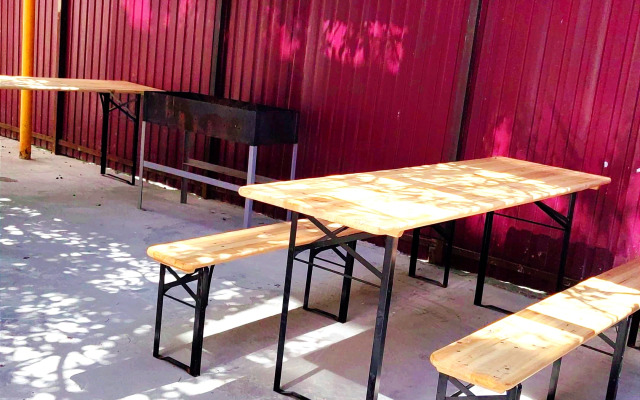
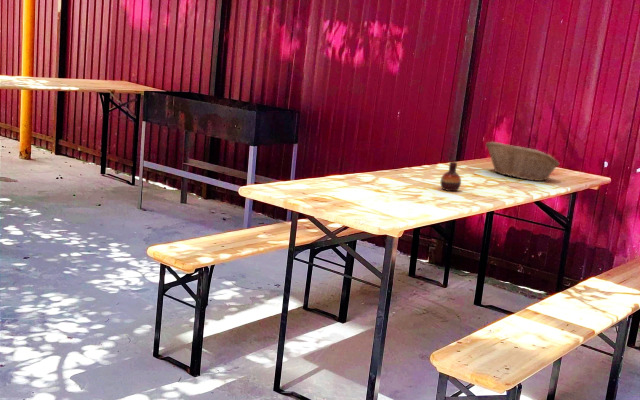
+ fruit basket [485,141,561,182]
+ vase [440,161,462,192]
